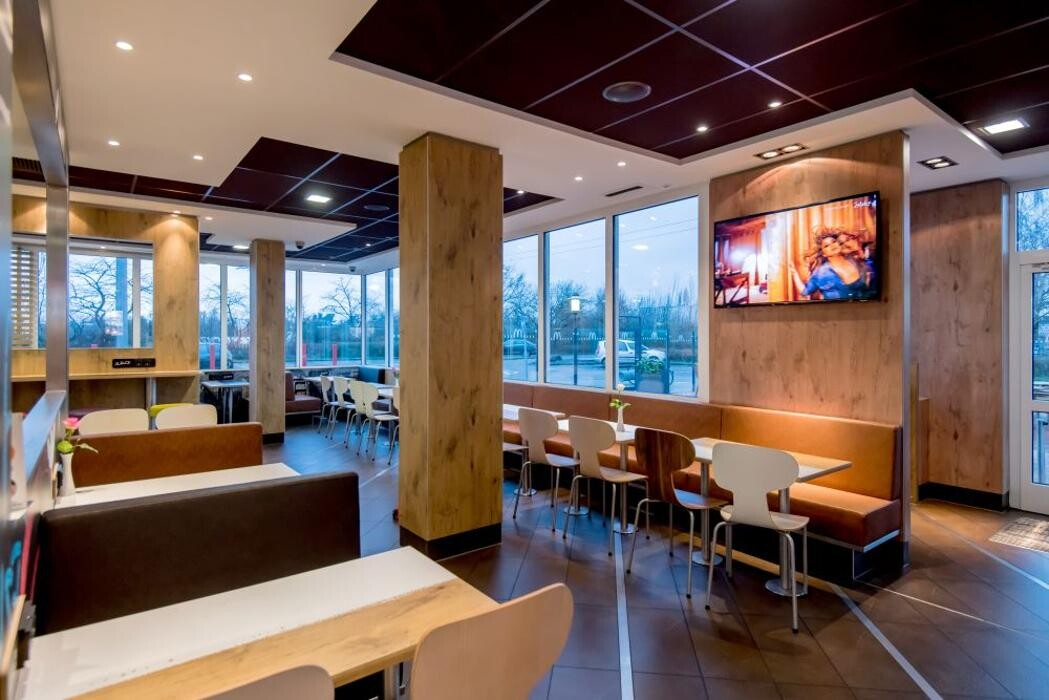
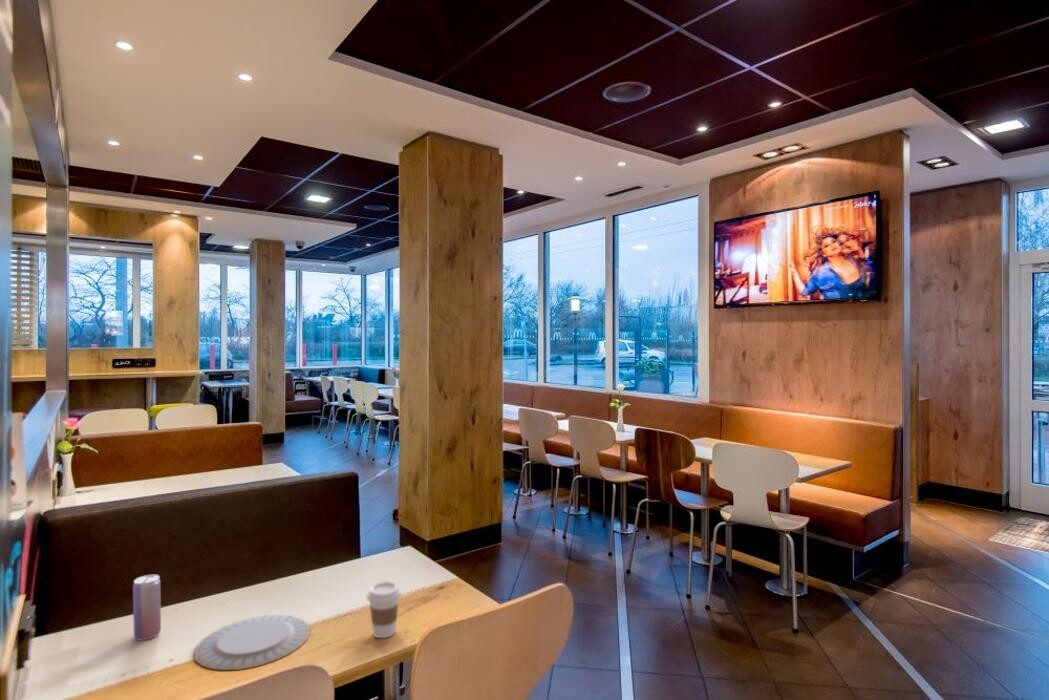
+ beverage can [132,574,162,641]
+ coffee cup [366,580,402,639]
+ chinaware [193,614,311,671]
